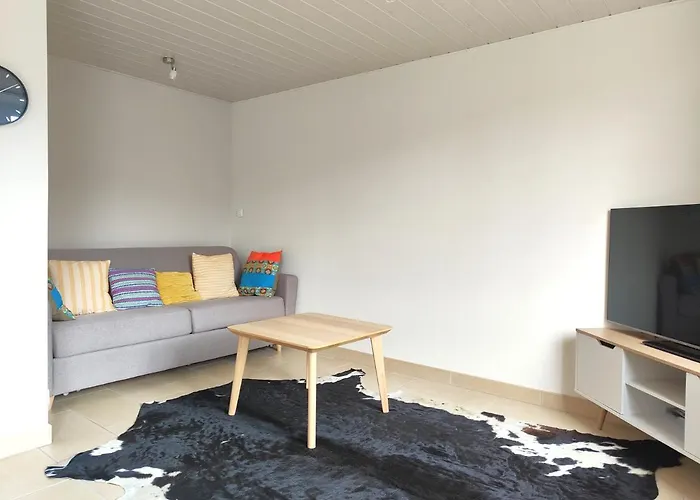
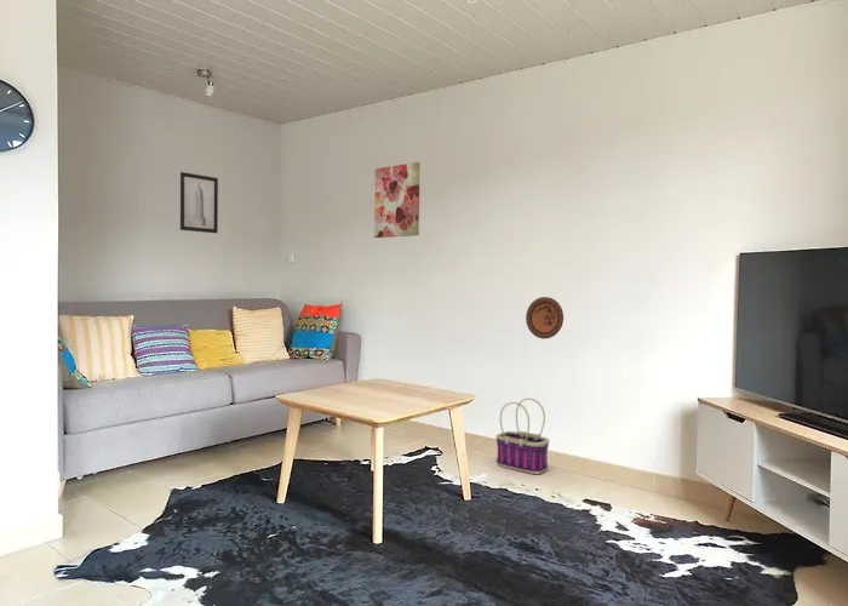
+ wall art [179,171,219,234]
+ basket [494,398,550,475]
+ wall art [373,161,422,239]
+ decorative plate [525,296,565,339]
